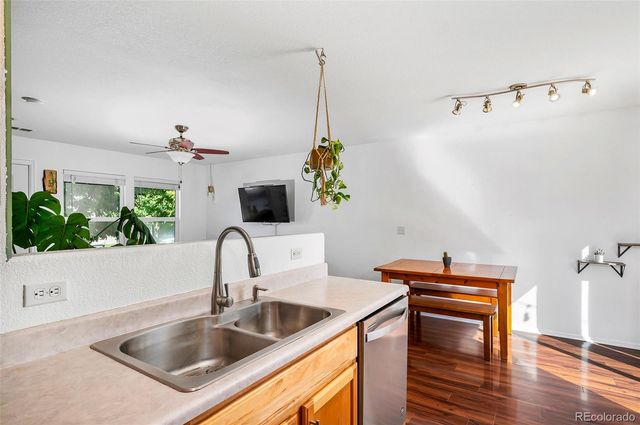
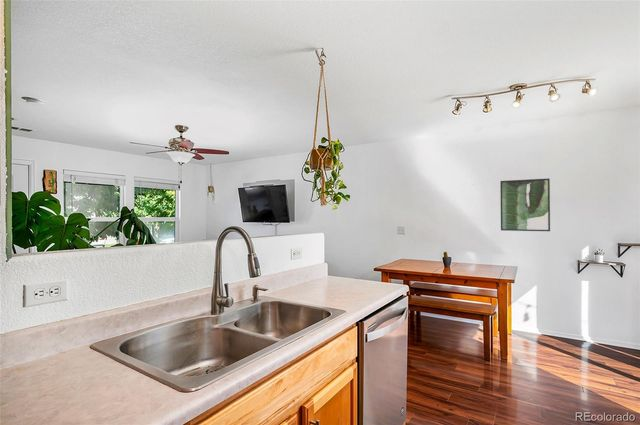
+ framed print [499,177,551,232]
